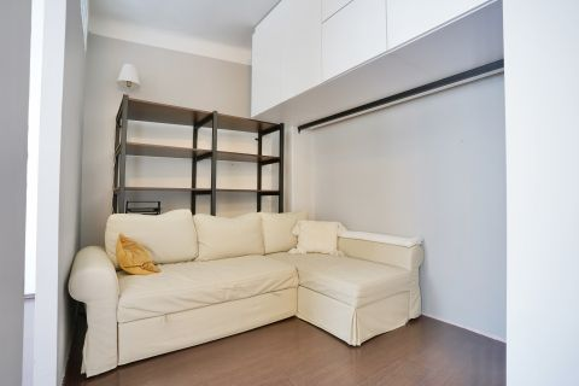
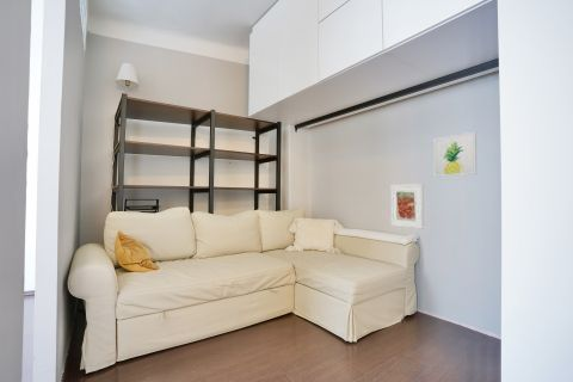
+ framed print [389,183,425,230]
+ wall art [432,130,478,178]
